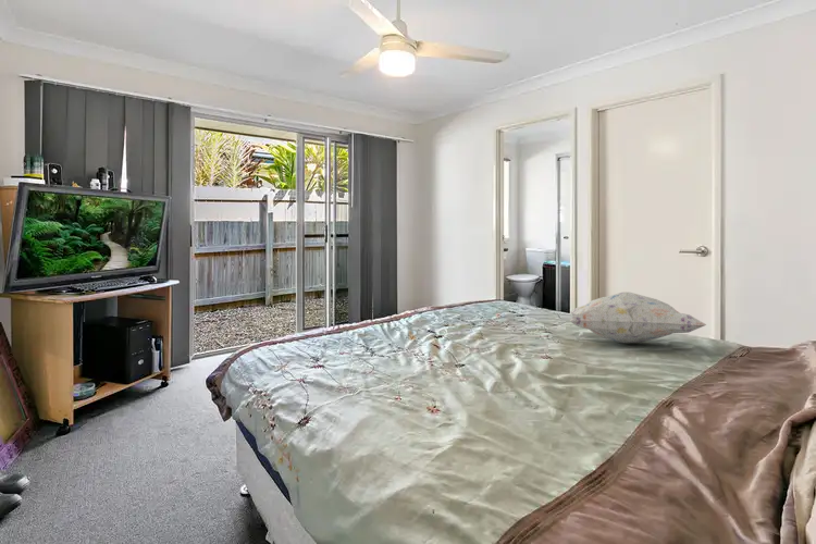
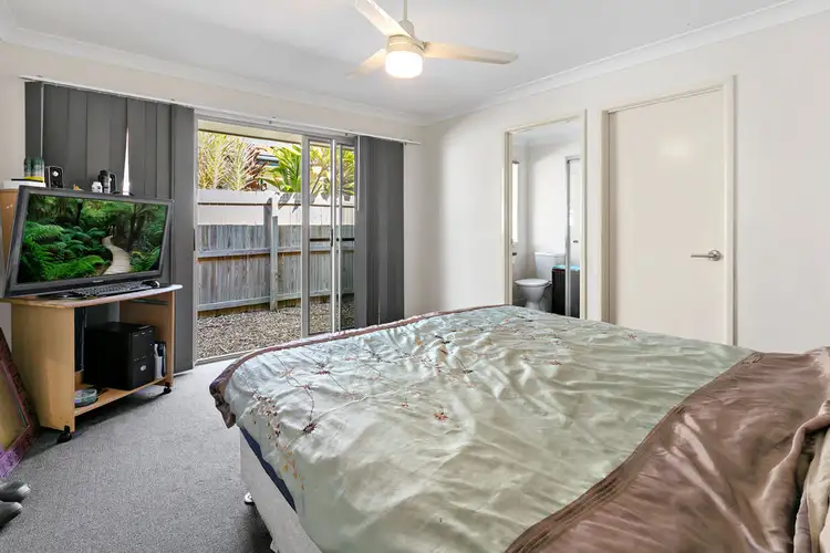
- decorative pillow [569,292,707,344]
